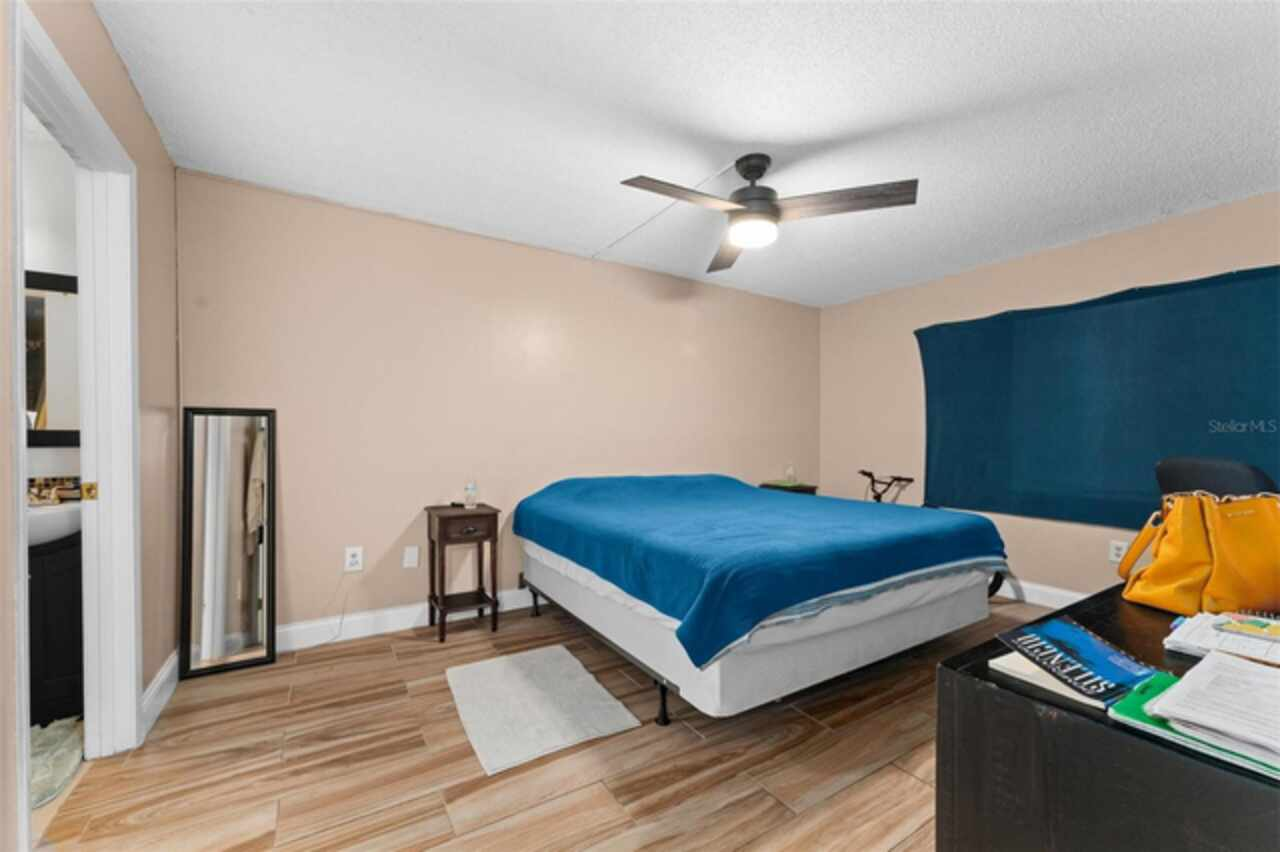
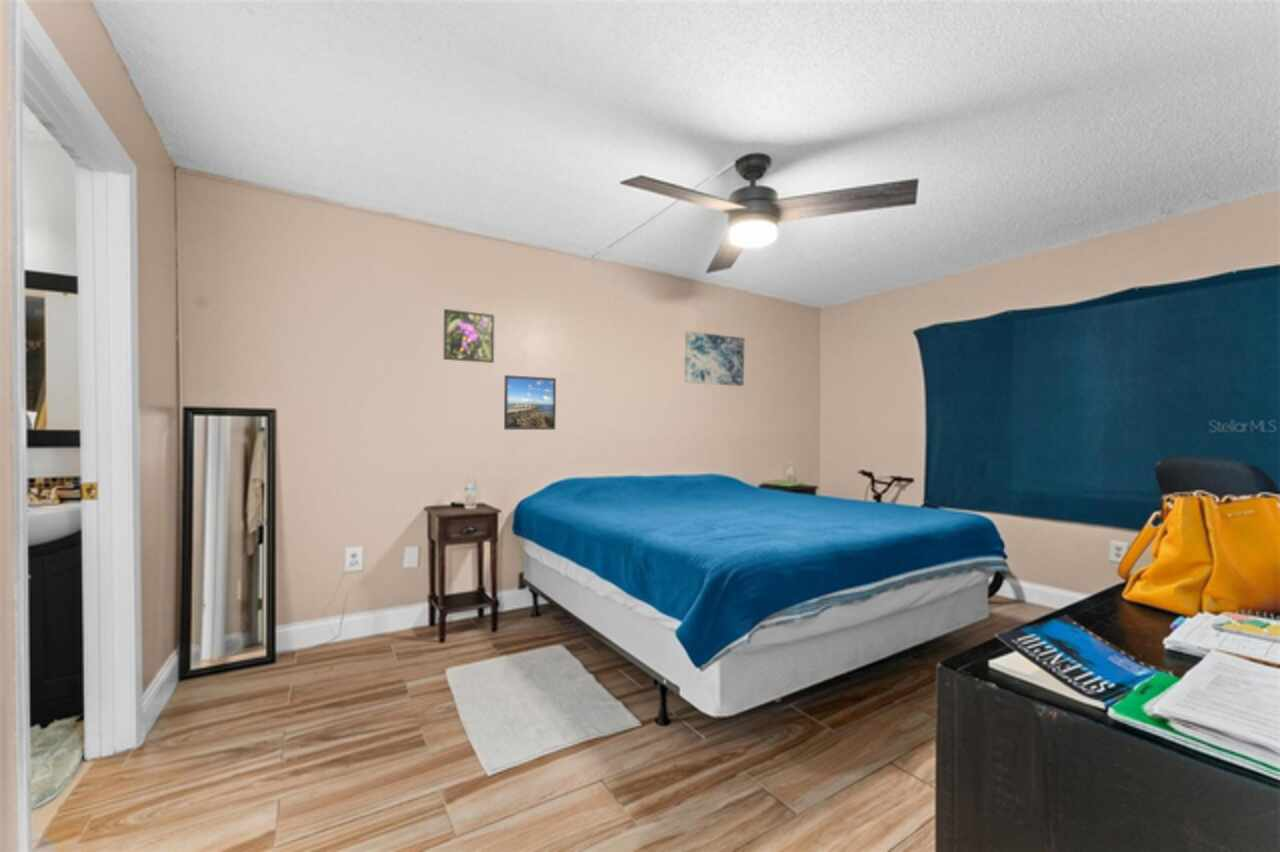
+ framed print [503,374,557,431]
+ wall art [684,330,745,387]
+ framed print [443,308,495,364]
